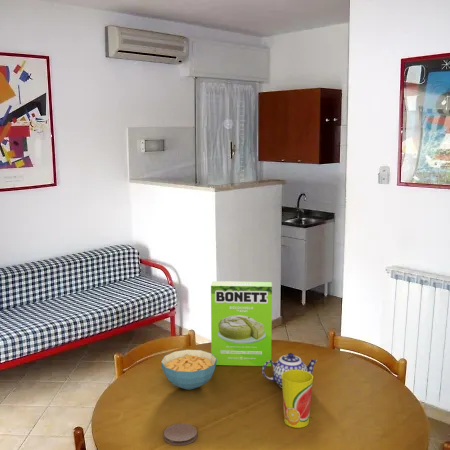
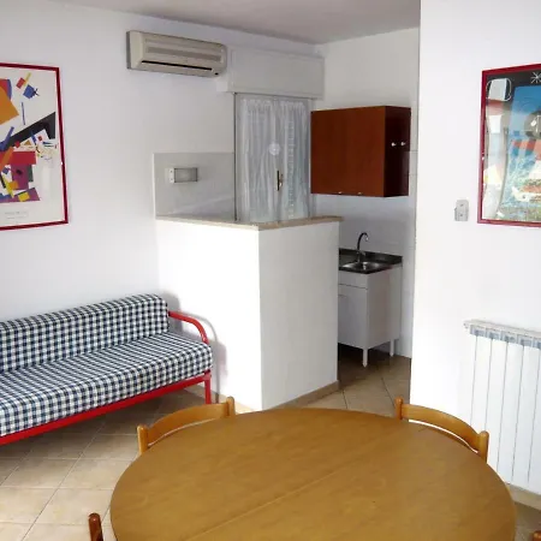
- cereal bowl [160,349,217,390]
- cake mix box [210,280,273,367]
- coaster [163,422,198,447]
- cup [281,370,314,429]
- teapot [261,352,318,389]
